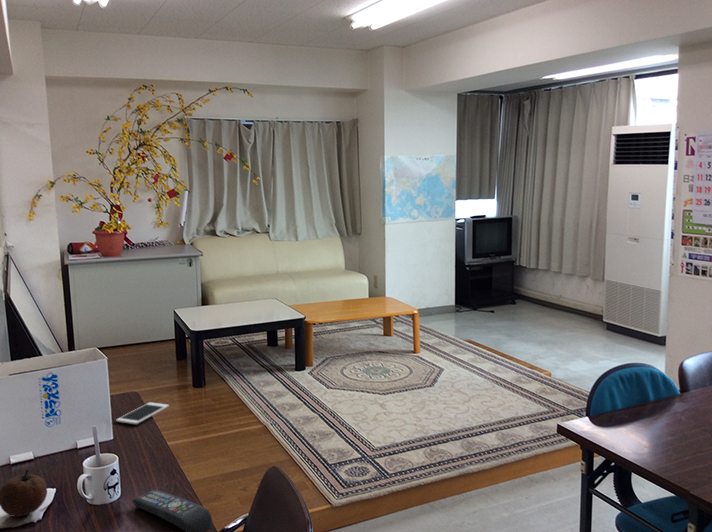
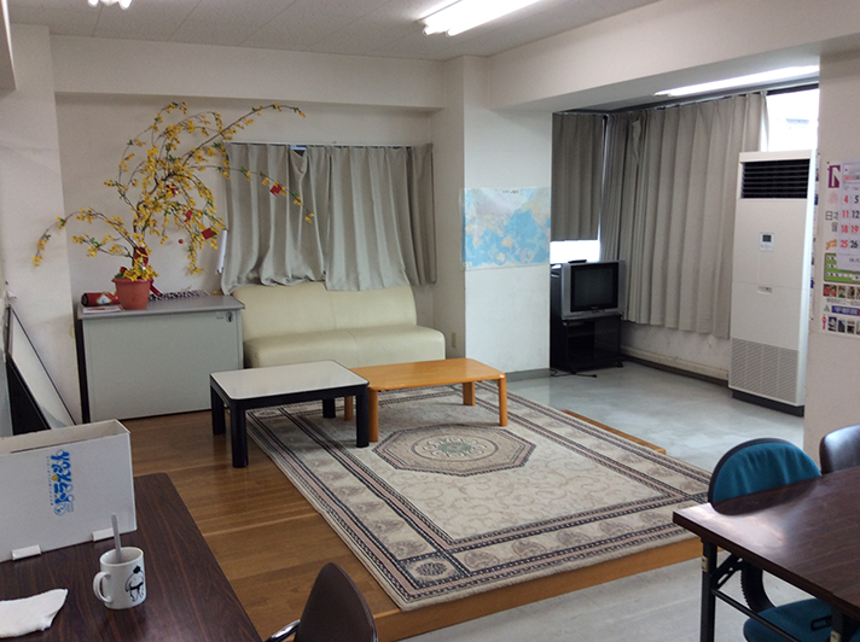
- remote control [132,489,213,532]
- fruit [0,468,48,518]
- cell phone [115,401,170,425]
